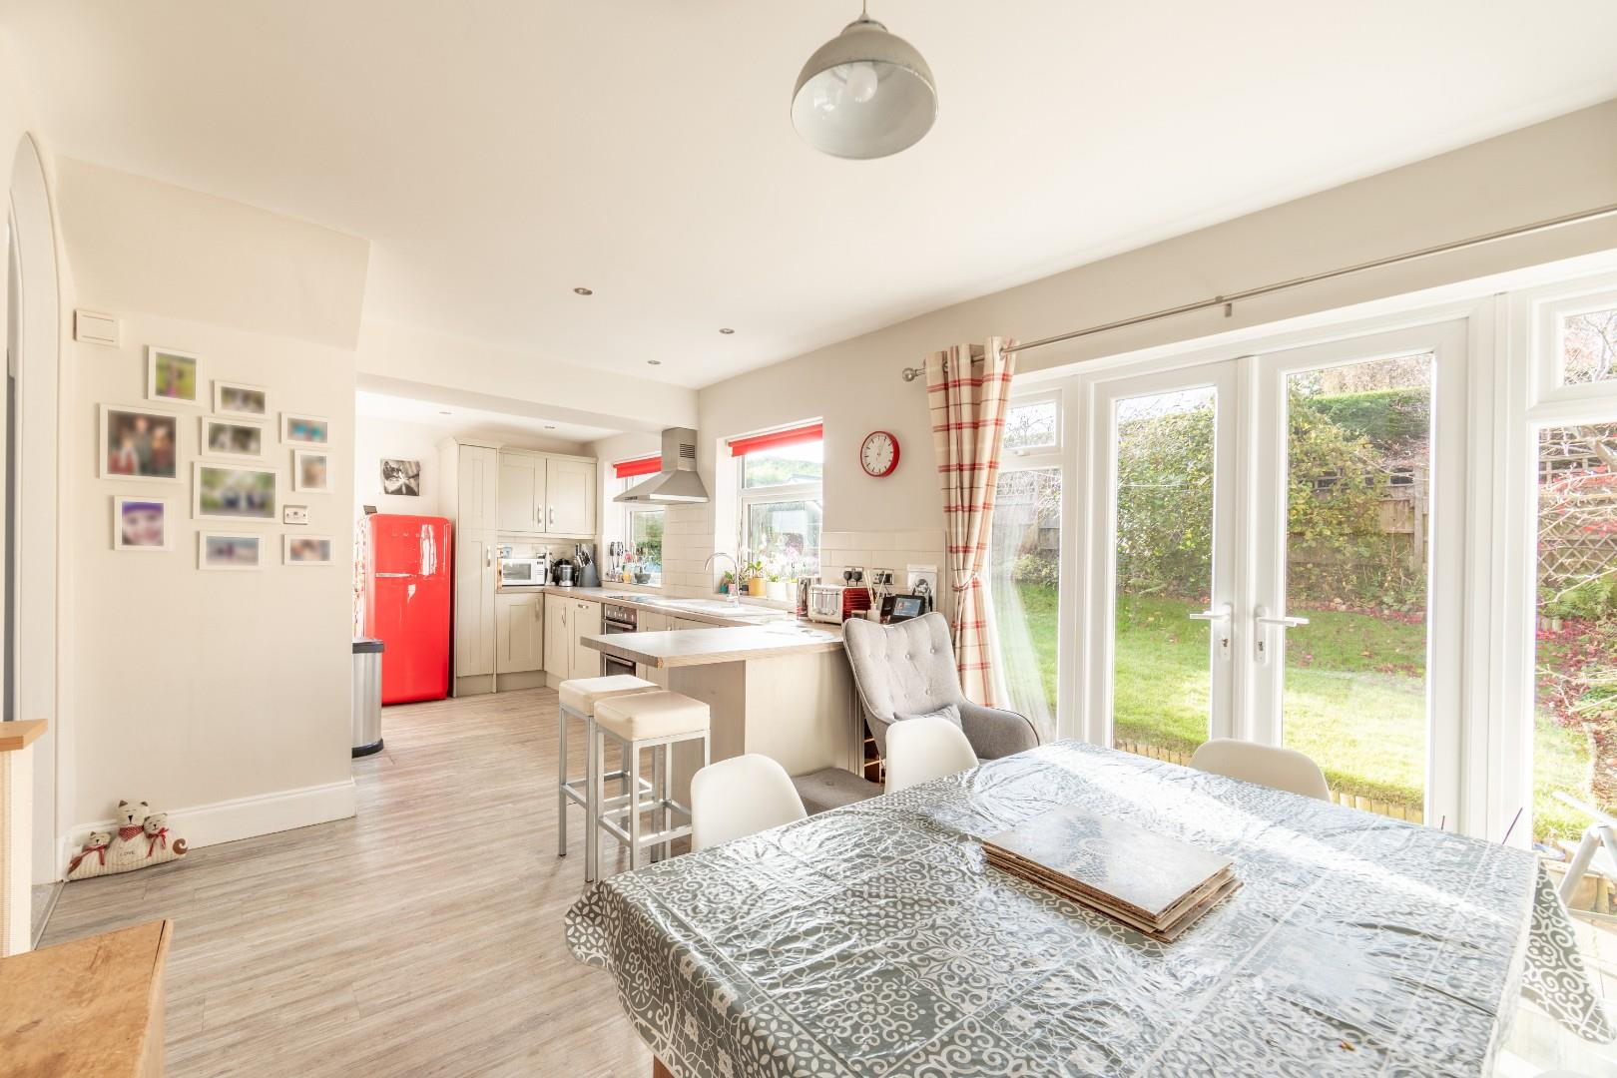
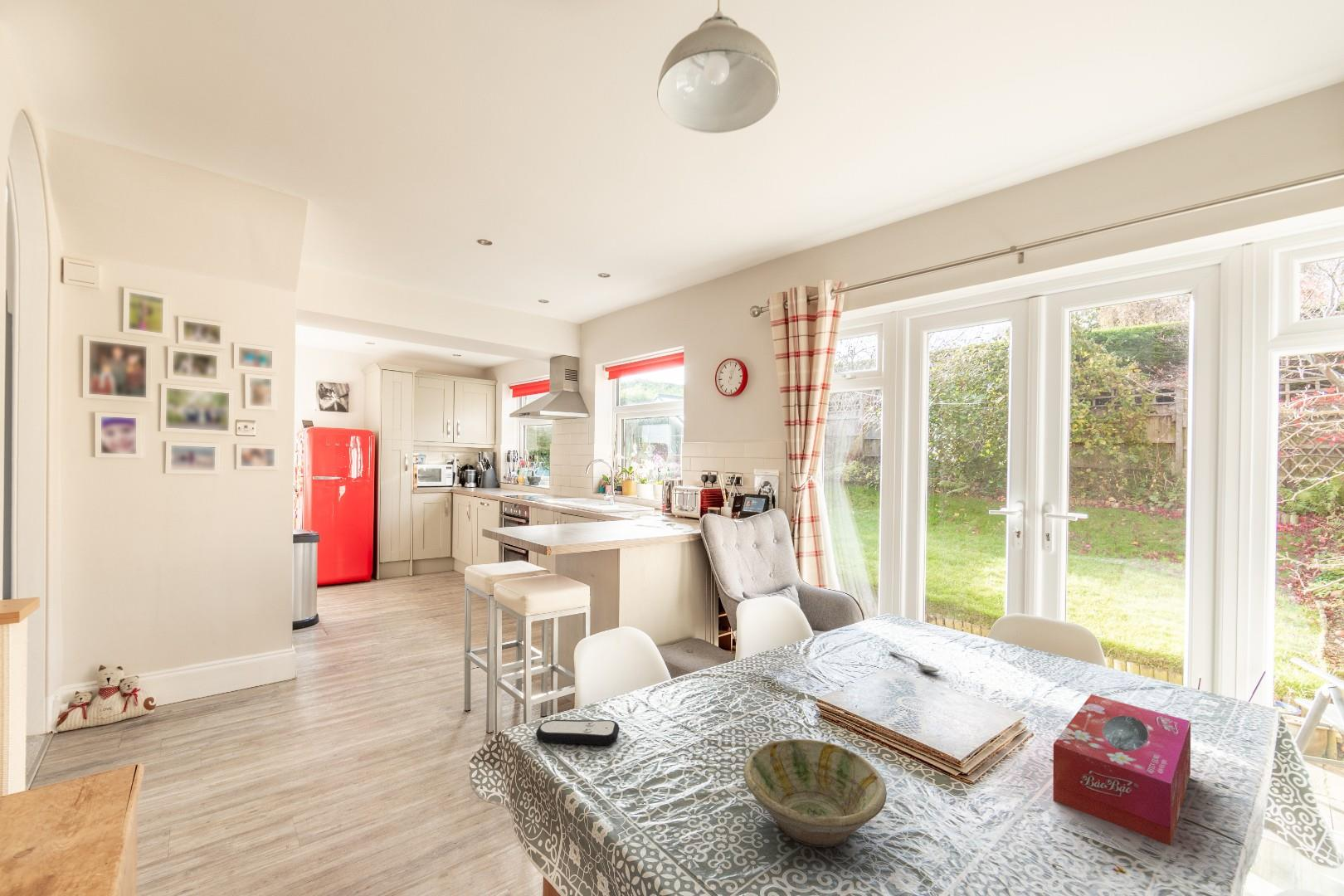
+ spoon [889,650,940,673]
+ remote control [535,719,621,746]
+ bowl [743,738,888,848]
+ tissue box [1052,694,1191,846]
